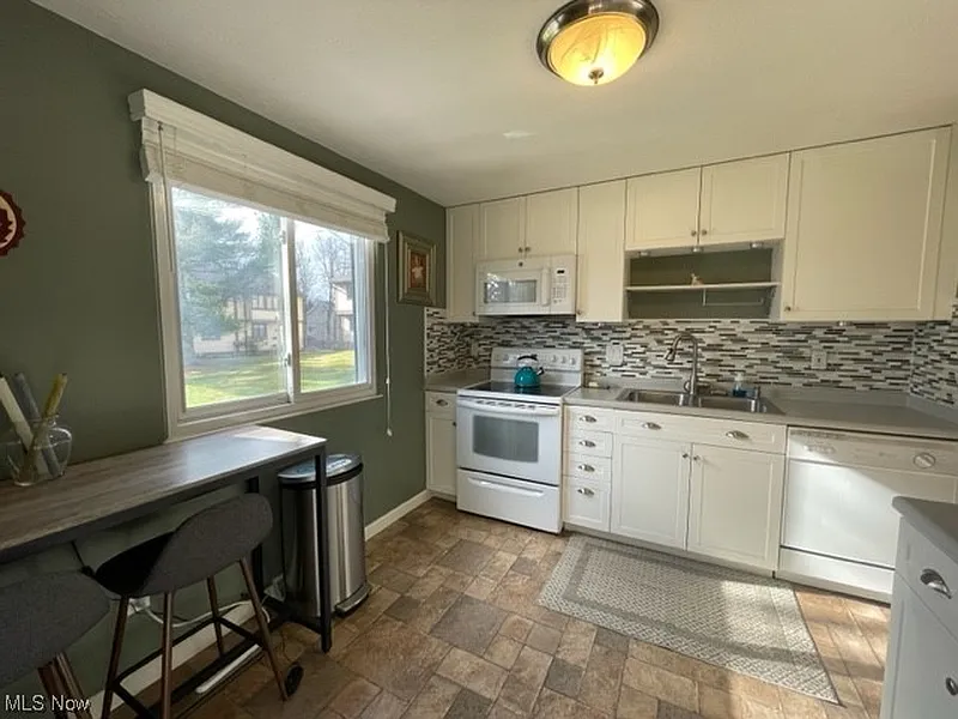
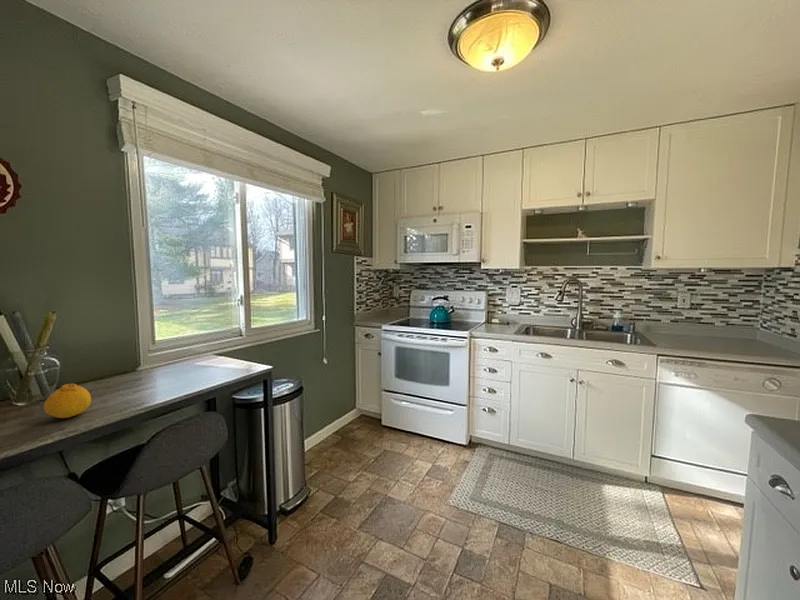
+ fruit [43,383,92,419]
